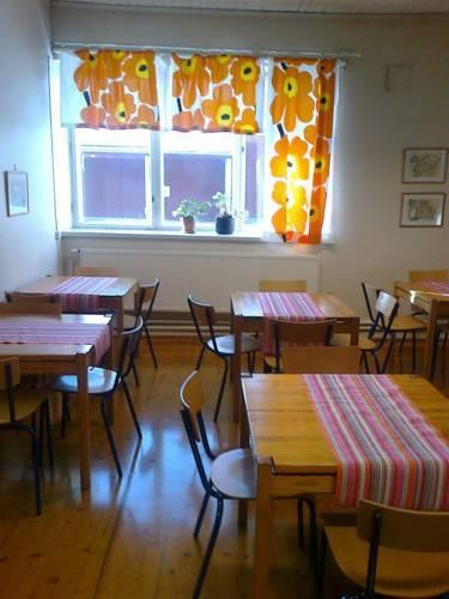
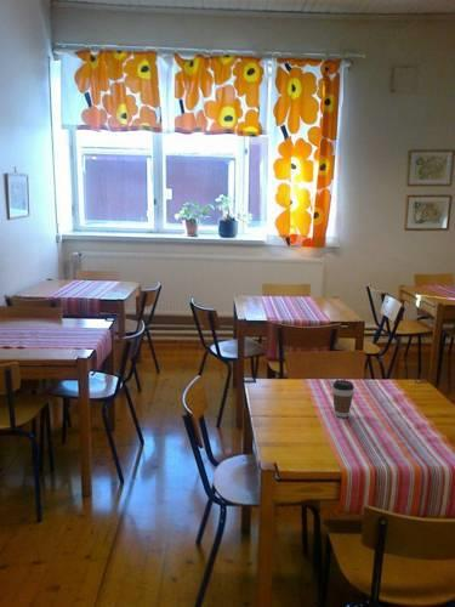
+ coffee cup [331,379,356,419]
